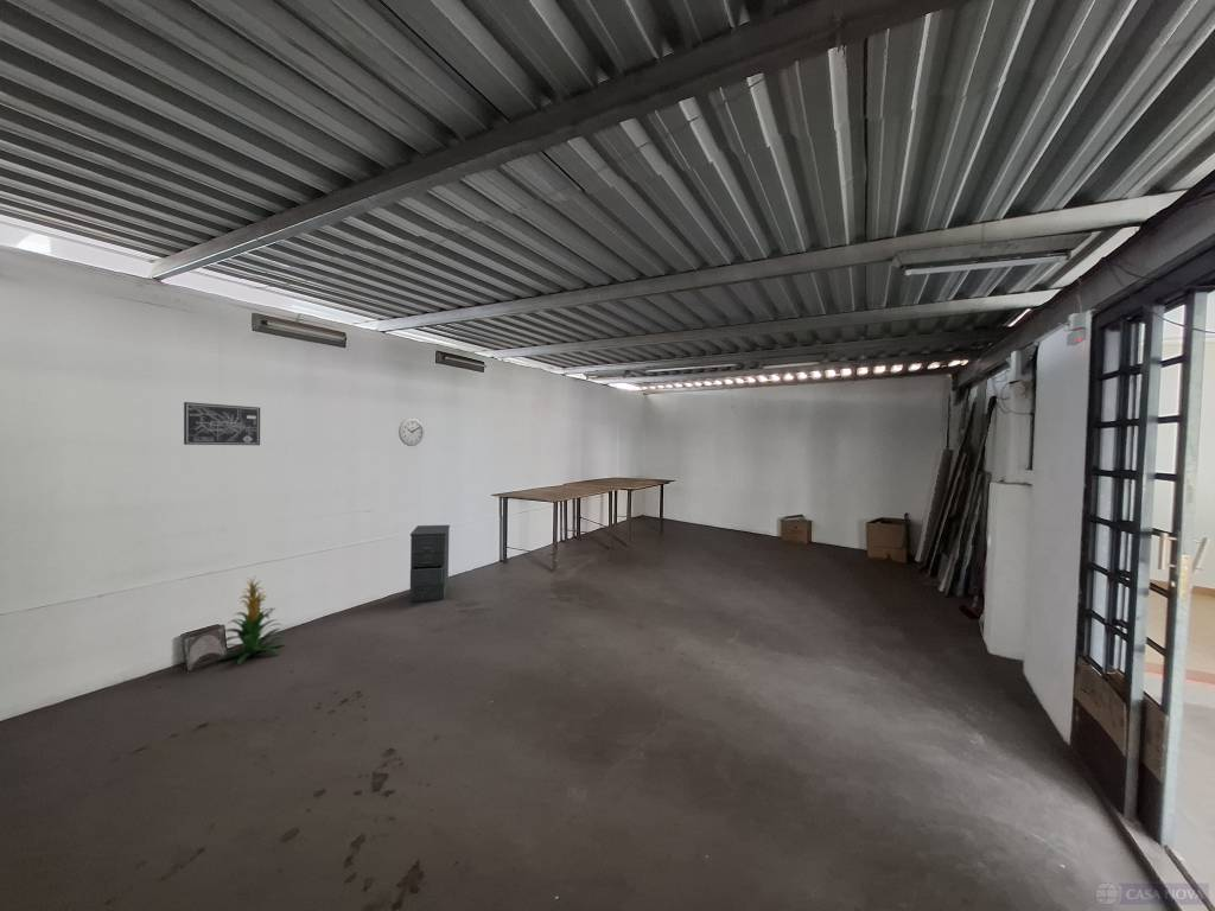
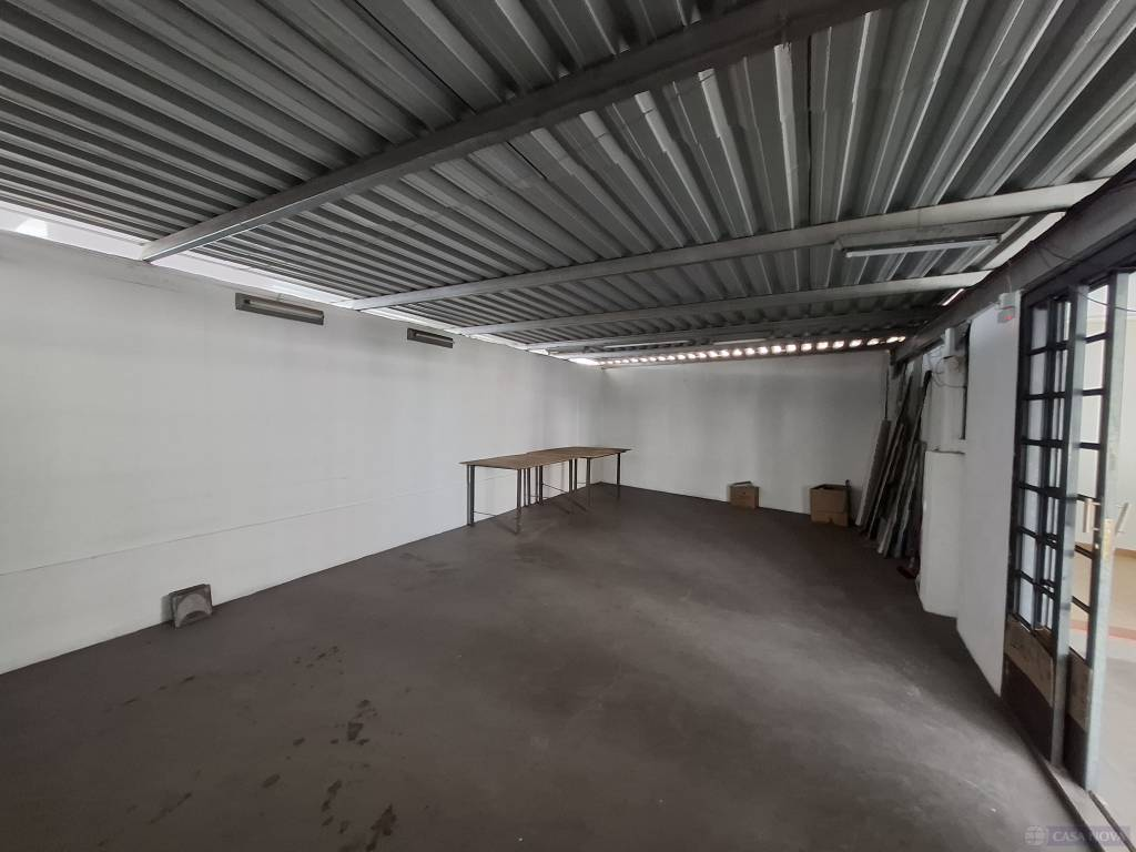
- wall clock [397,418,425,447]
- filing cabinet [409,524,451,603]
- indoor plant [217,576,286,665]
- wall art [183,401,261,446]
